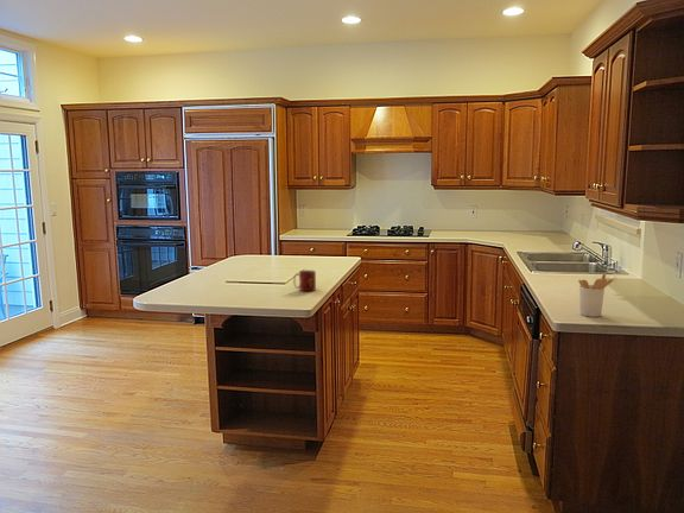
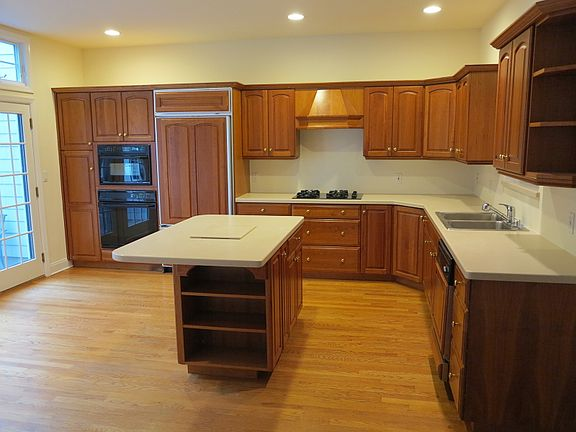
- utensil holder [577,272,615,318]
- mug [292,270,317,292]
